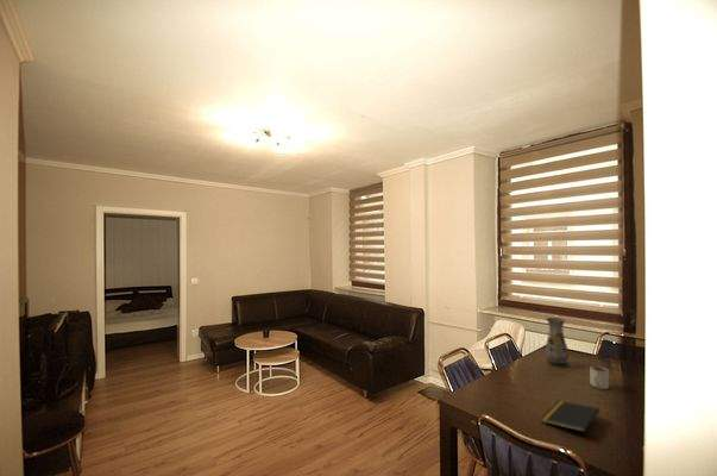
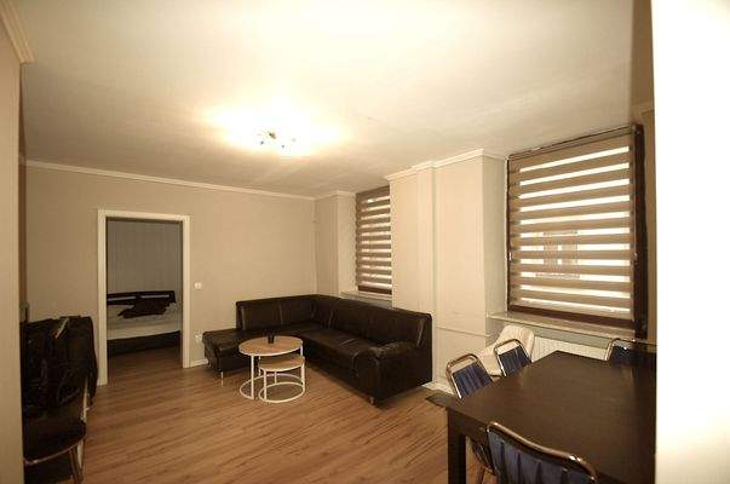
- notepad [540,400,600,433]
- vase [545,317,571,368]
- mug [589,364,610,390]
